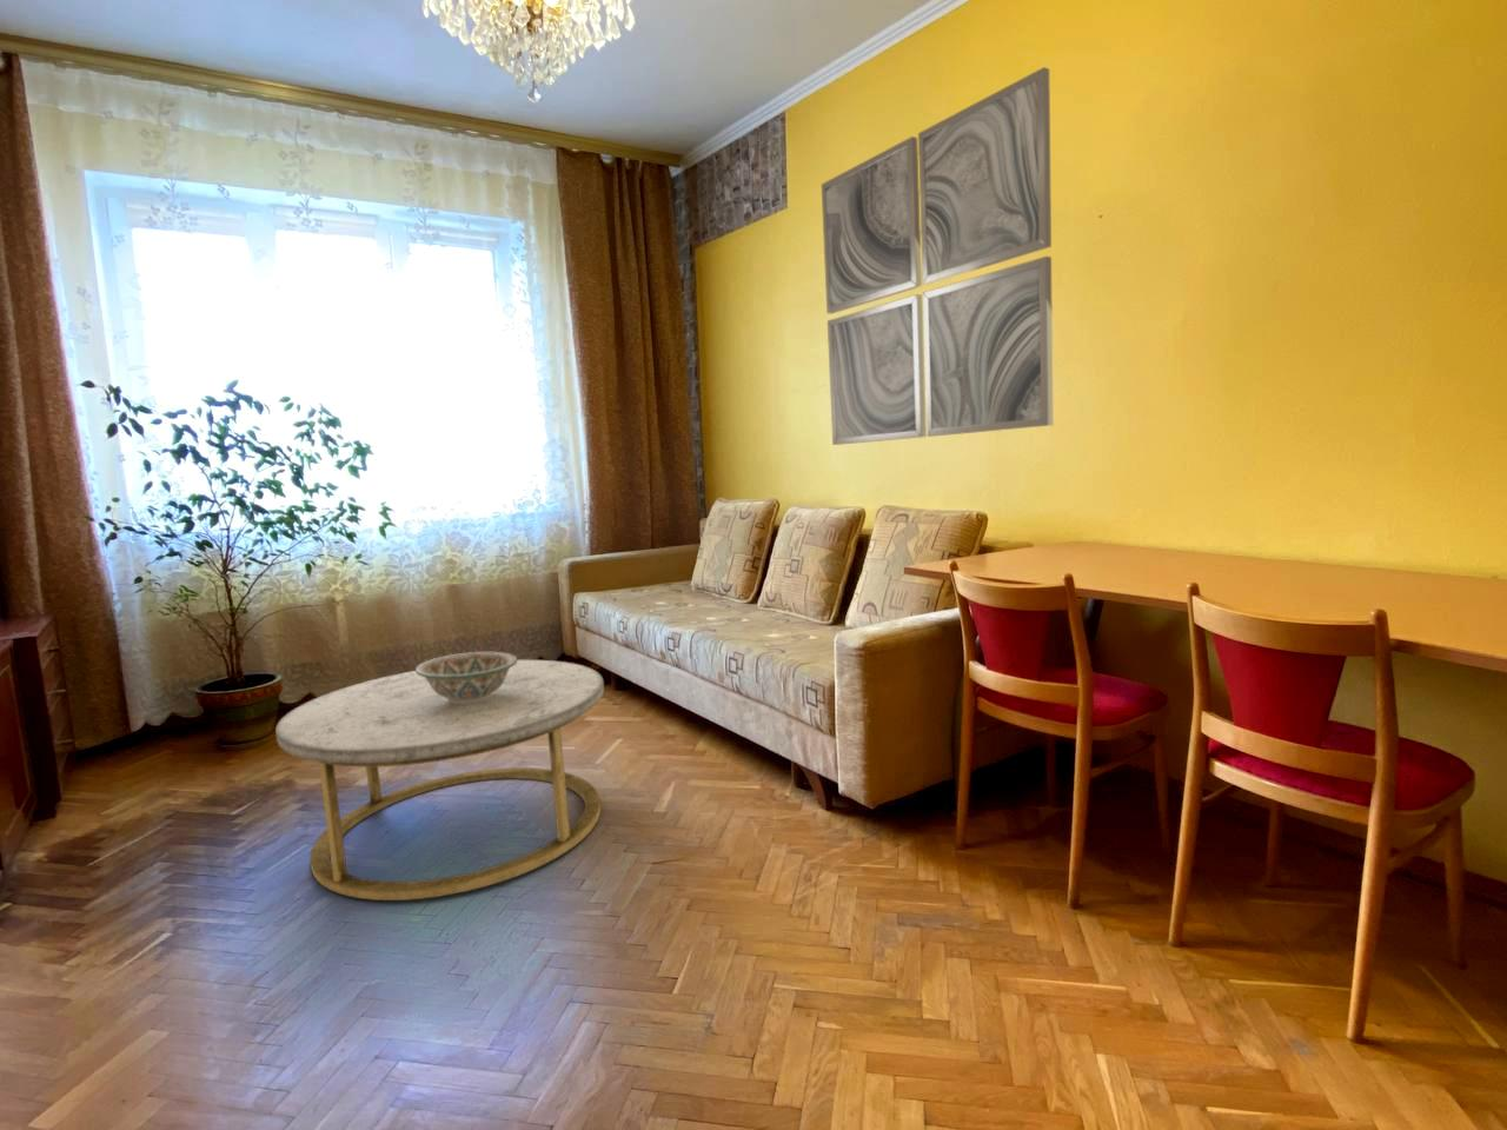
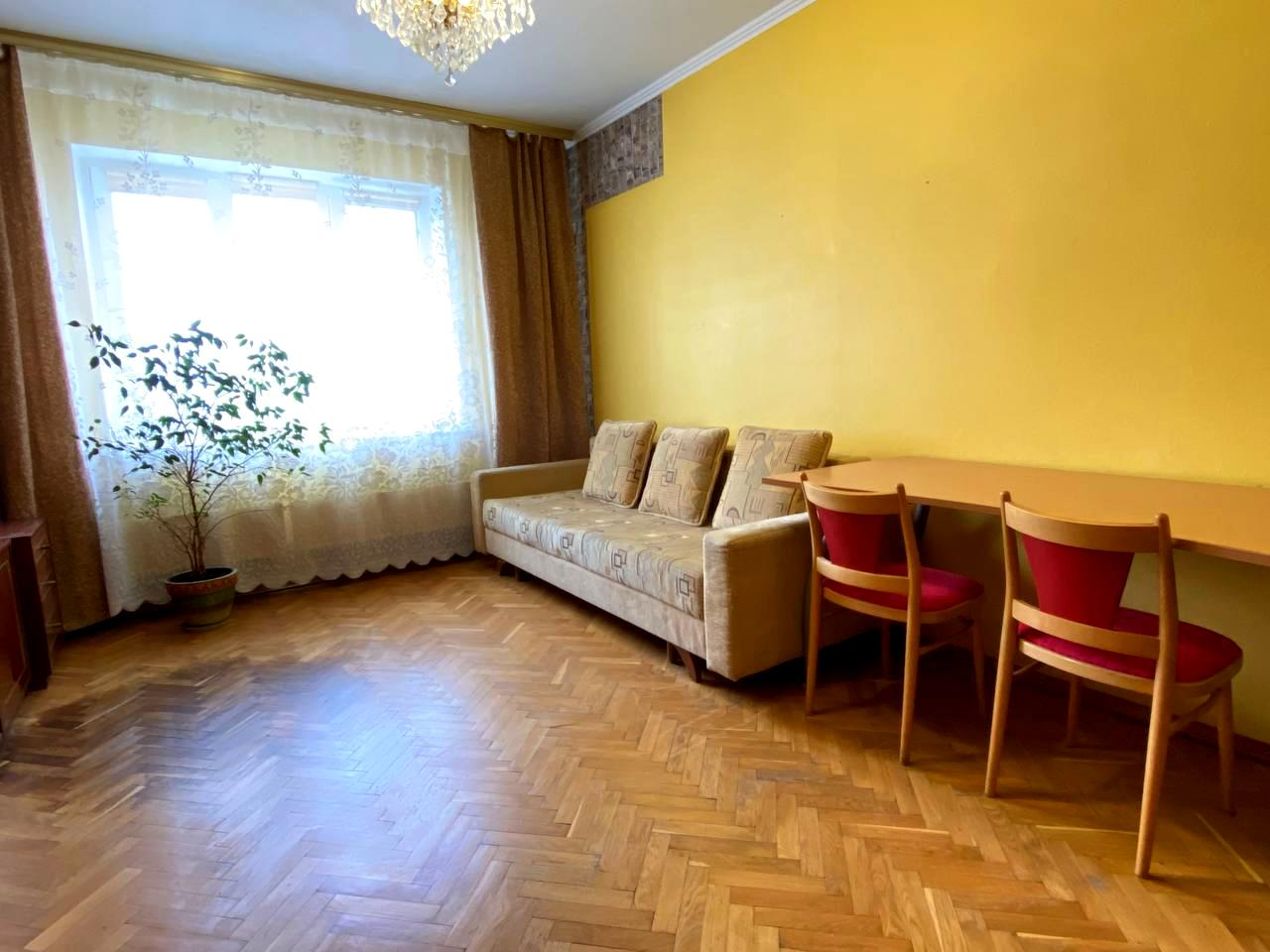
- decorative bowl [414,650,519,705]
- wall art [821,66,1055,446]
- coffee table [274,658,605,902]
